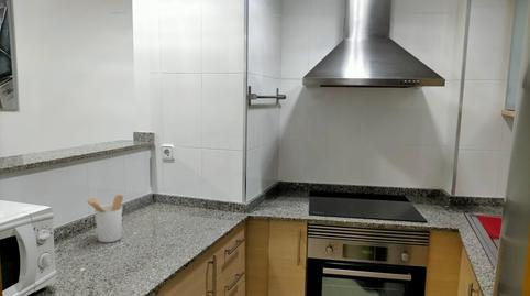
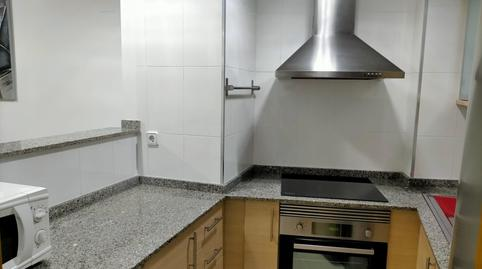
- utensil holder [86,194,124,243]
